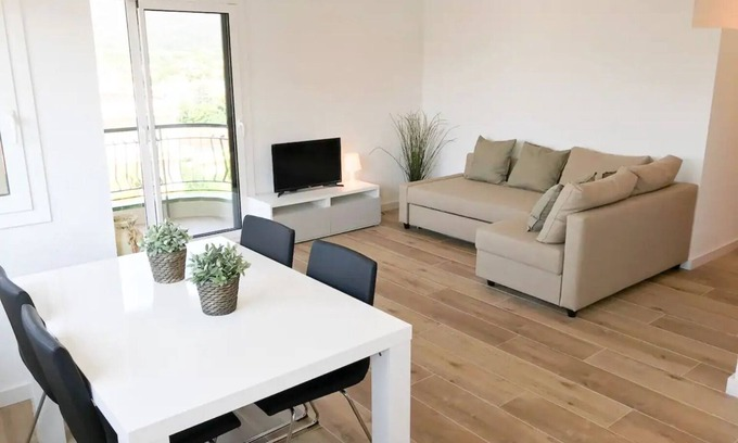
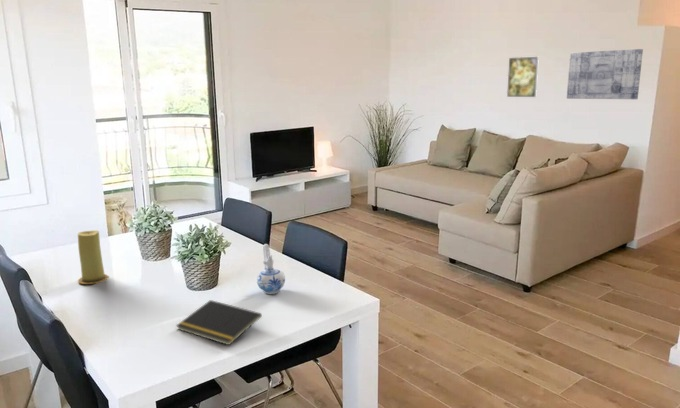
+ ceramic pitcher [256,243,286,295]
+ wall art [566,48,644,100]
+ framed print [506,56,540,98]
+ notepad [175,299,263,346]
+ candle [77,229,109,285]
